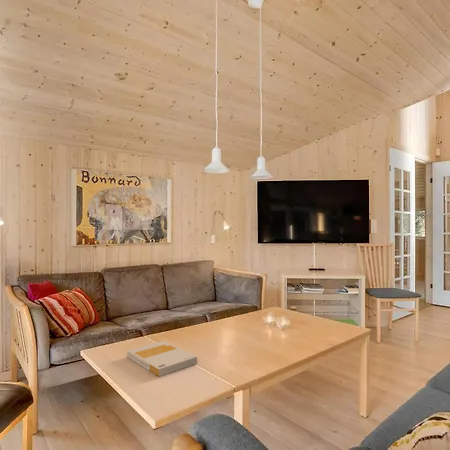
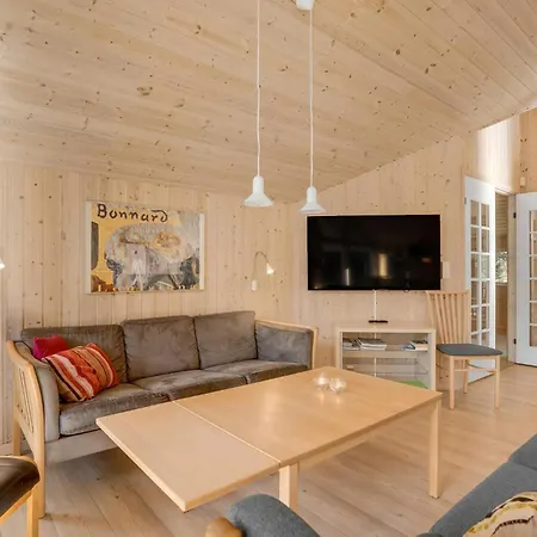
- book [126,340,198,377]
